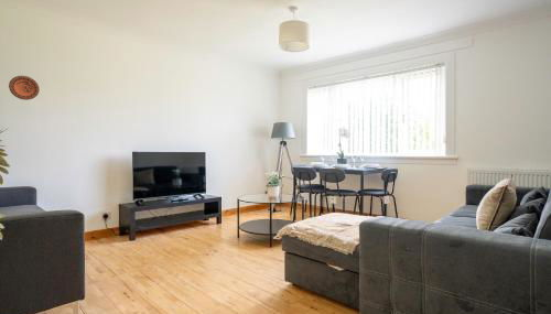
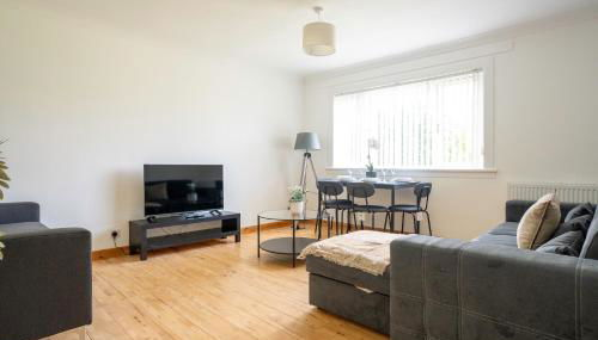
- decorative plate [8,75,41,101]
